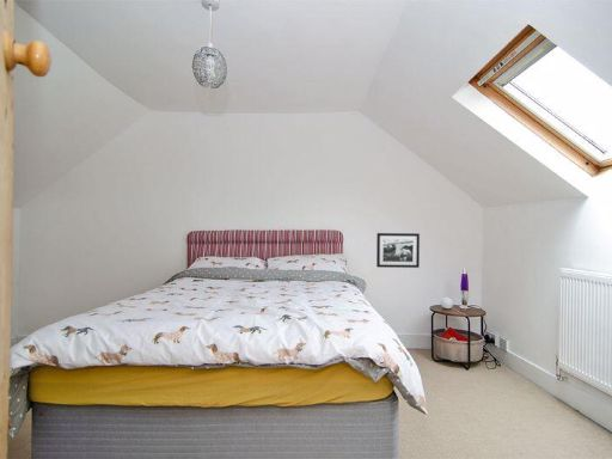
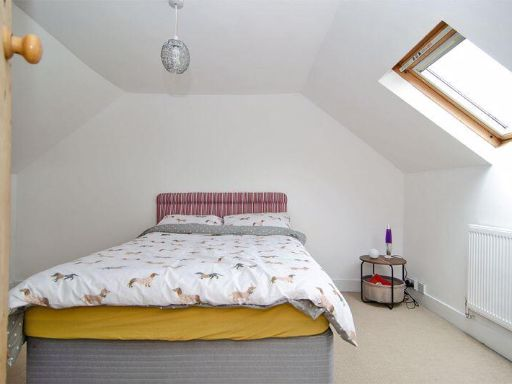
- picture frame [375,232,421,269]
